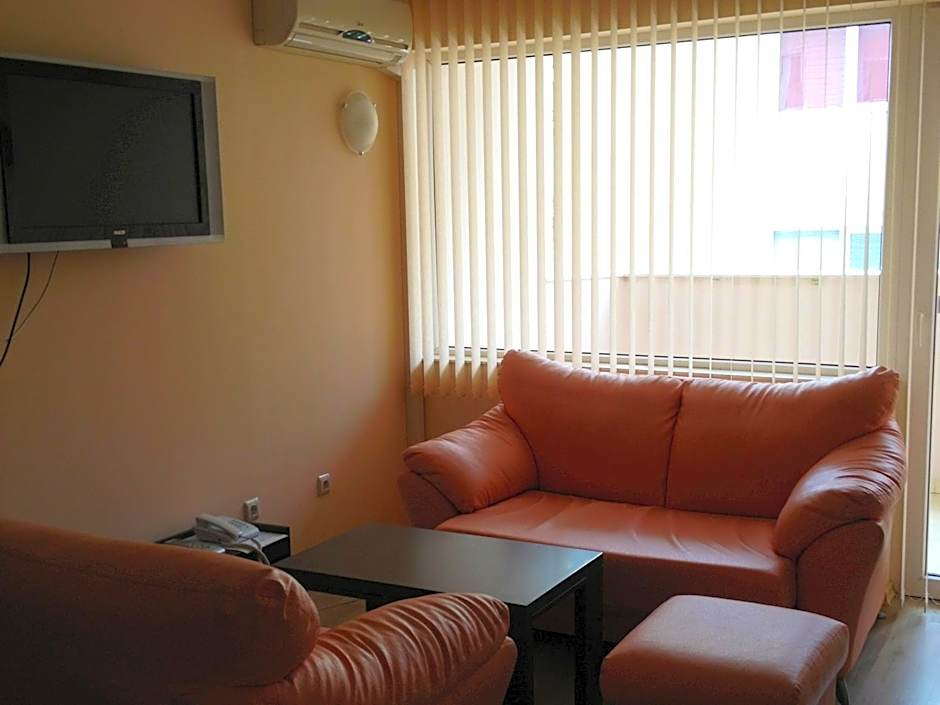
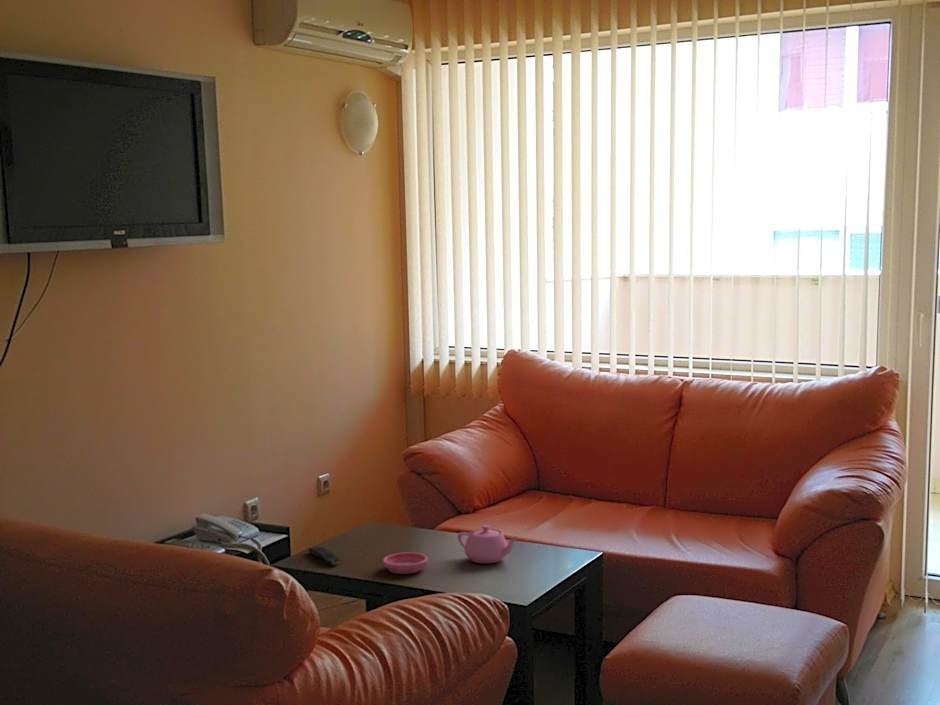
+ remote control [307,545,341,566]
+ saucer [382,551,429,575]
+ teapot [457,524,520,564]
